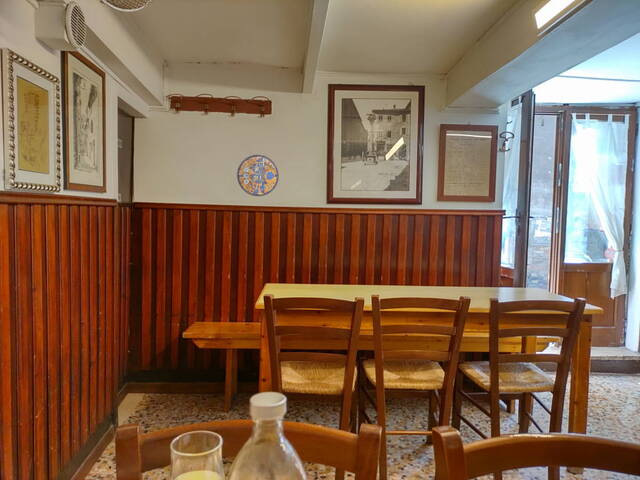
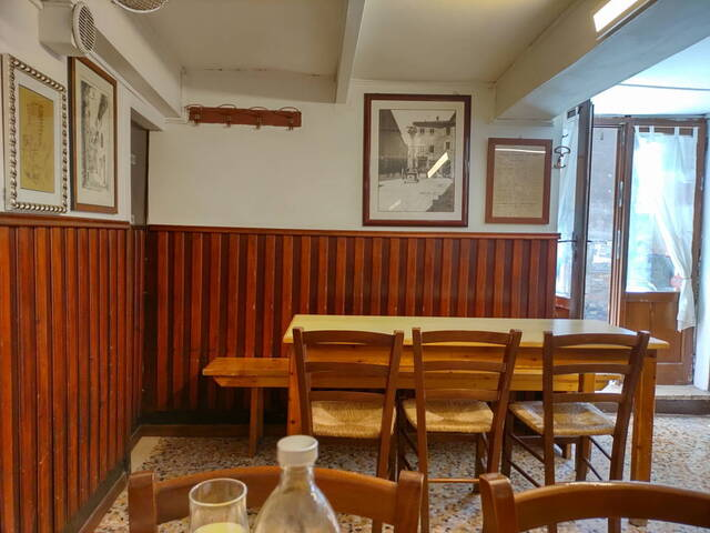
- manhole cover [236,154,280,197]
